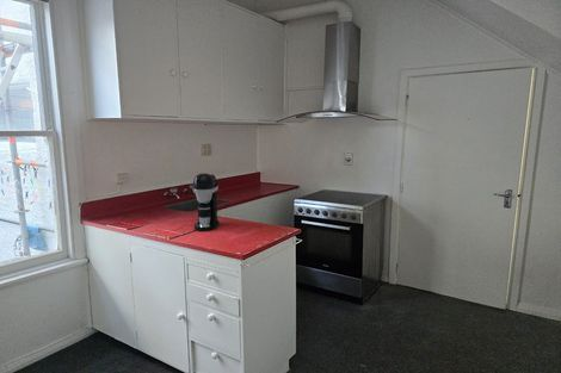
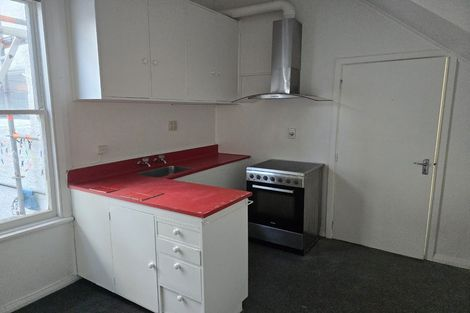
- coffee maker [192,172,221,232]
